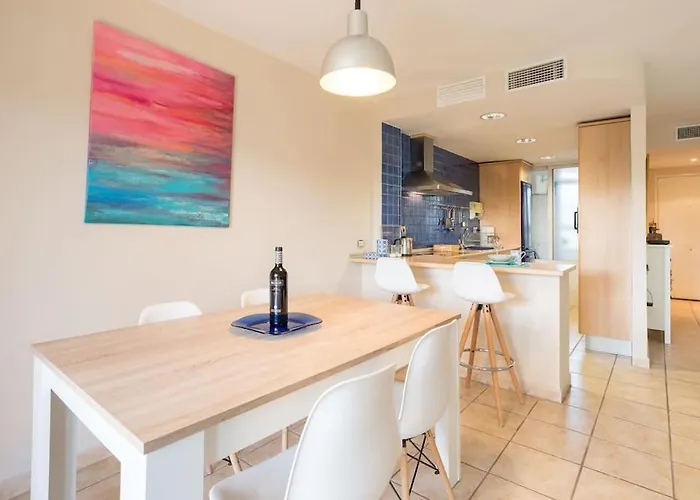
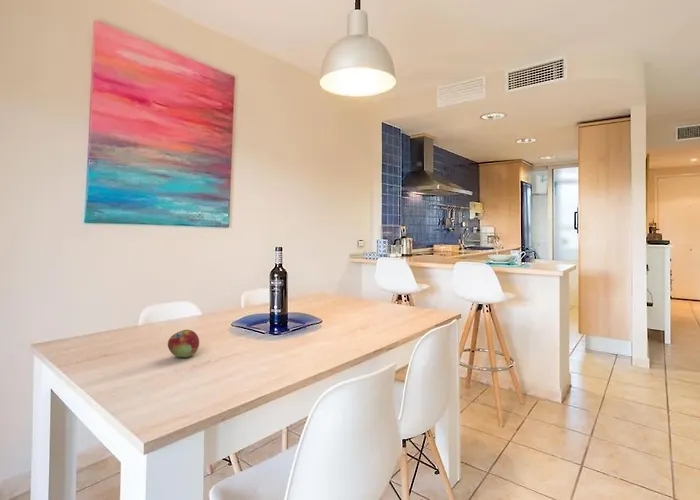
+ fruit [167,329,200,358]
